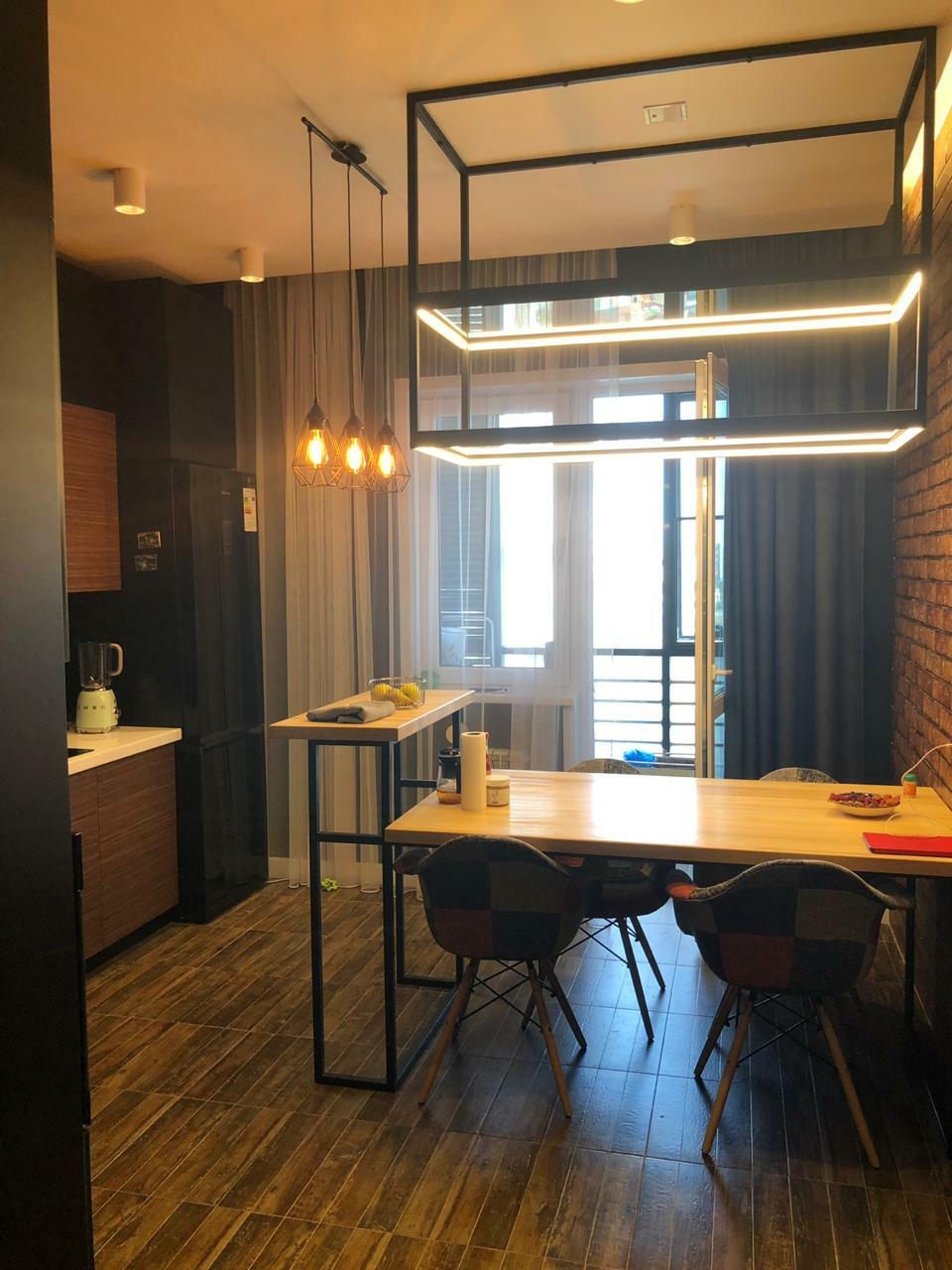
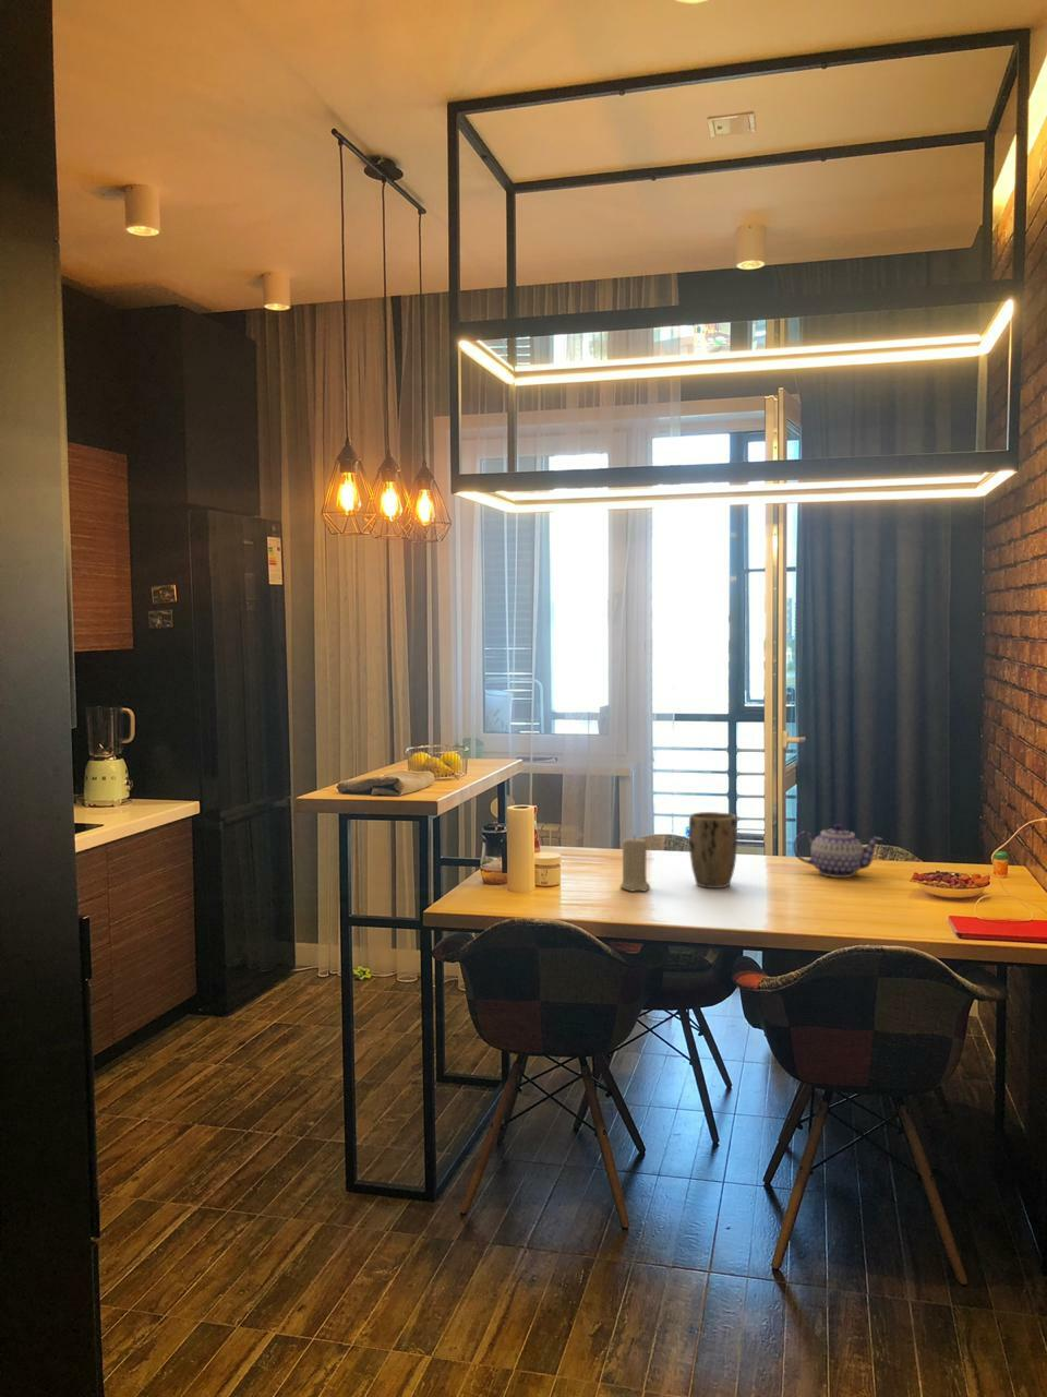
+ candle [619,835,651,892]
+ plant pot [688,811,738,890]
+ teapot [792,823,883,879]
